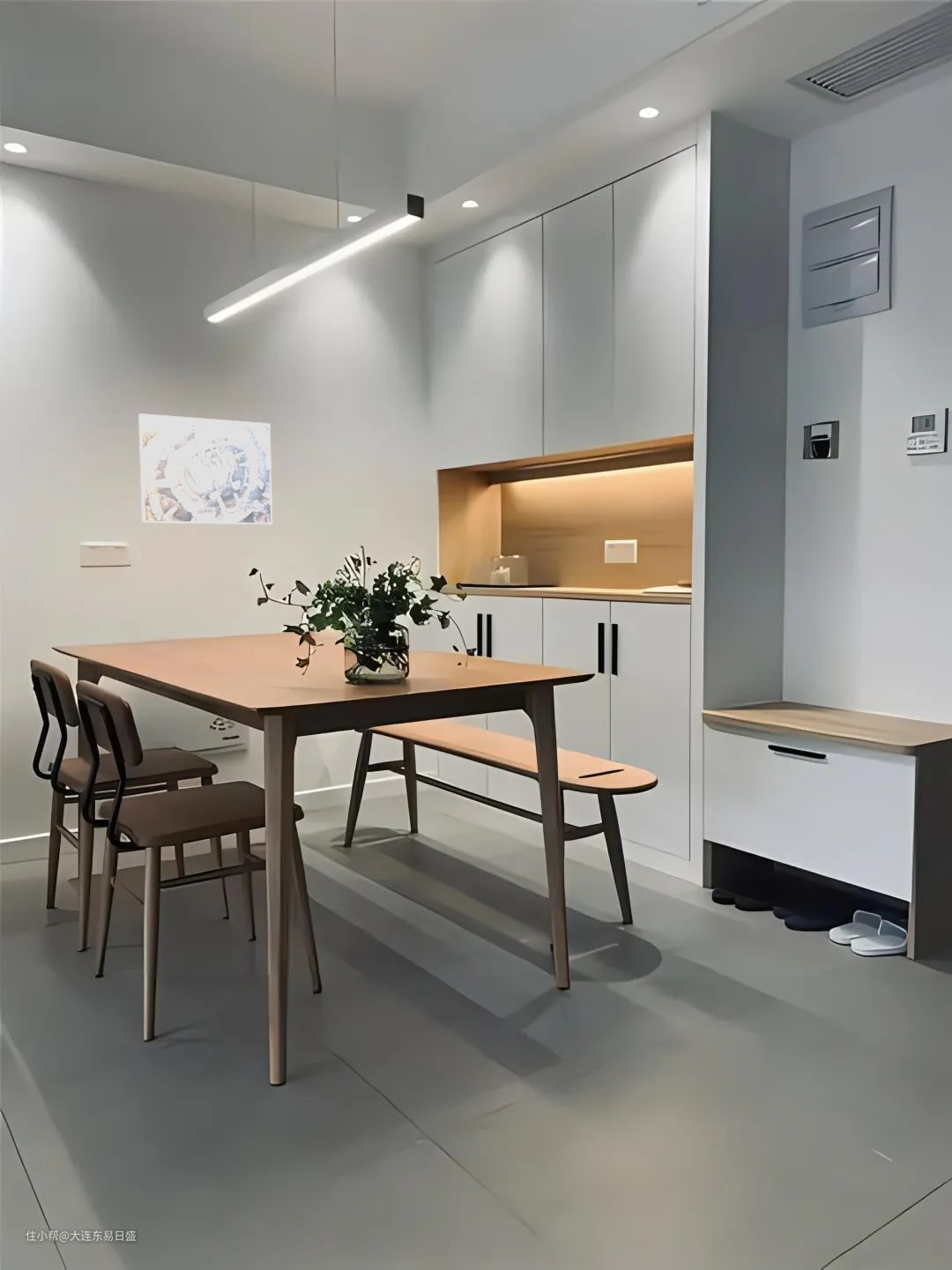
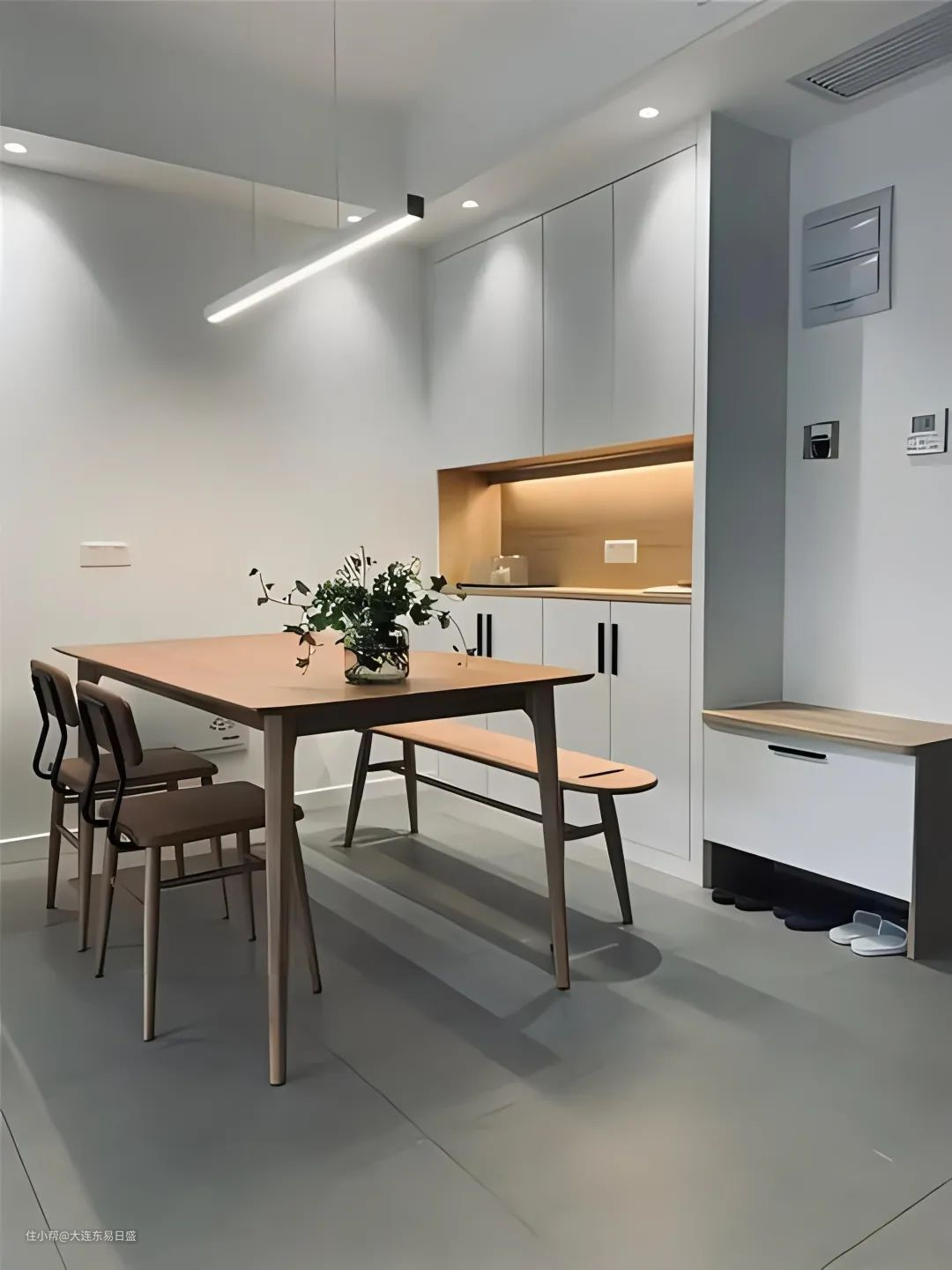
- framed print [138,412,273,525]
